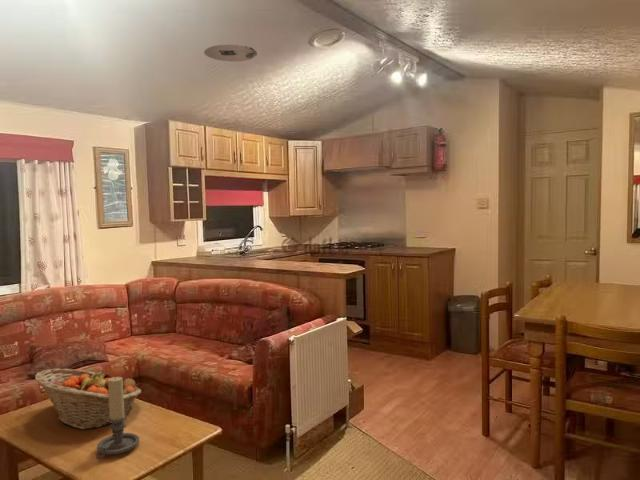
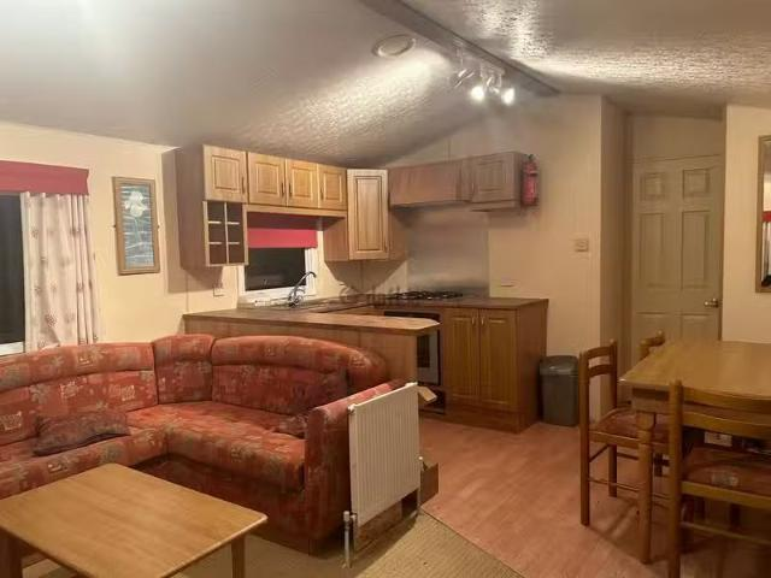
- fruit basket [34,368,142,430]
- ceiling light [203,44,258,62]
- candle holder [95,376,140,461]
